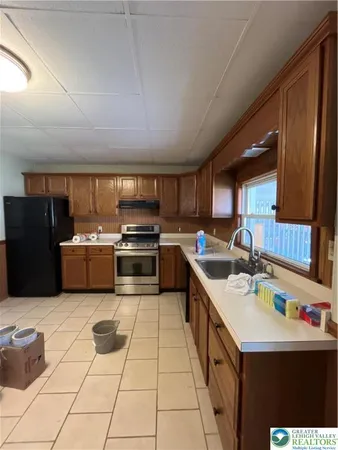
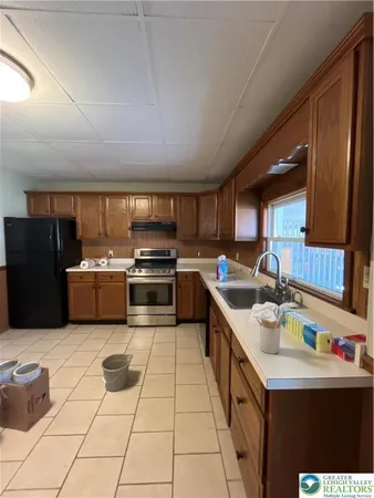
+ utensil holder [254,313,284,355]
